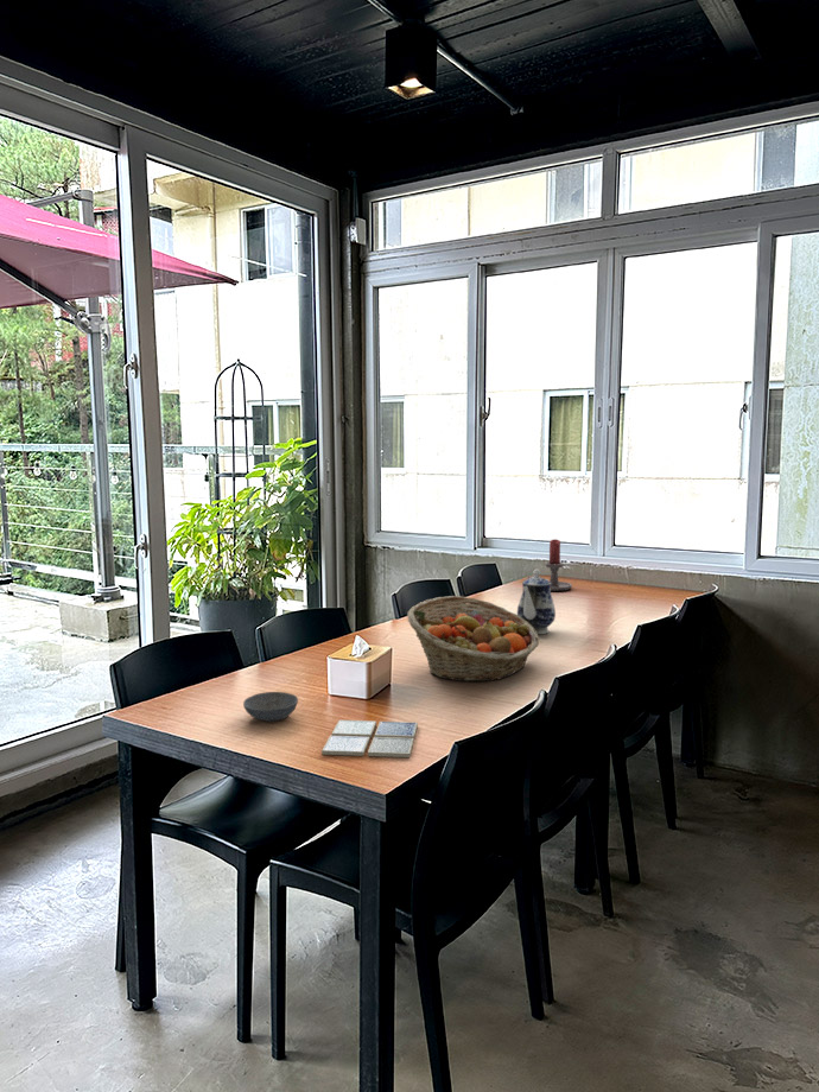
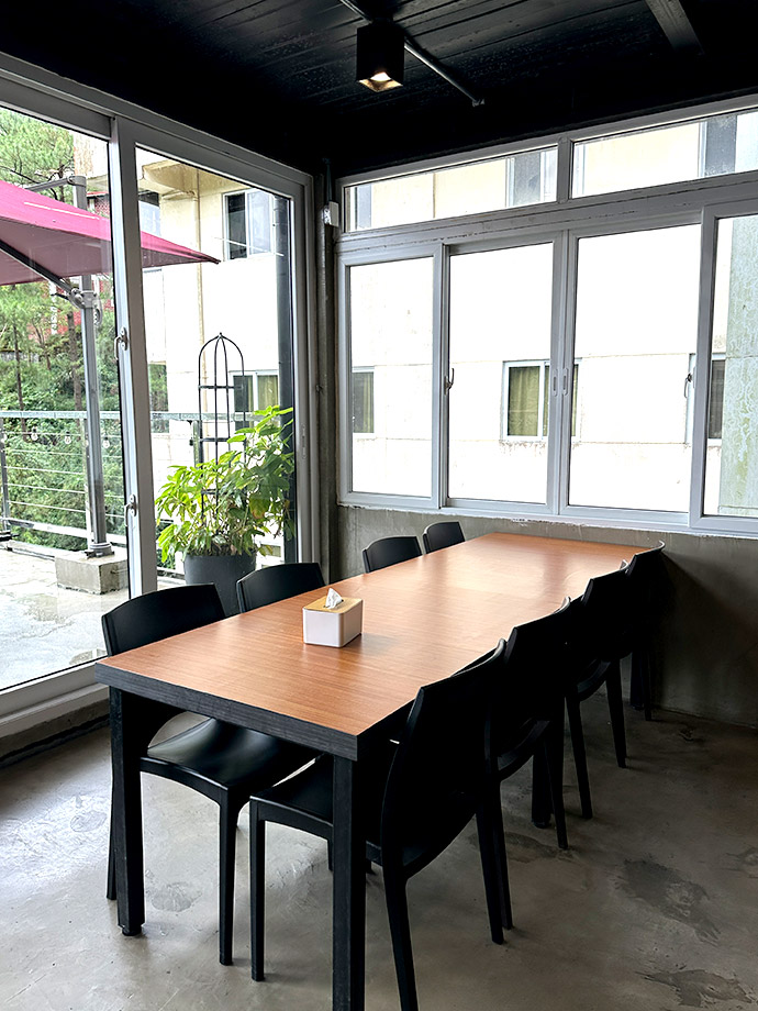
- teapot [516,569,557,635]
- drink coaster [320,719,419,758]
- fruit basket [406,595,540,682]
- candle holder [526,538,573,592]
- bowl [242,691,299,723]
